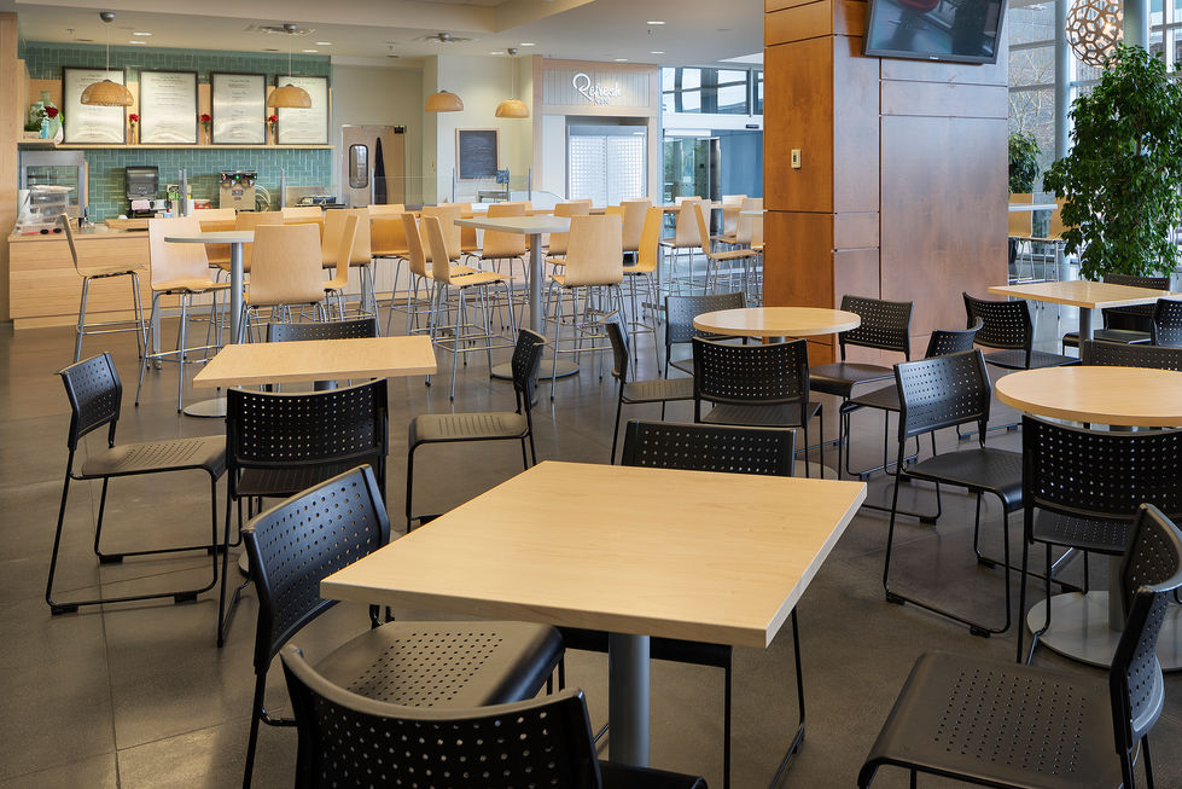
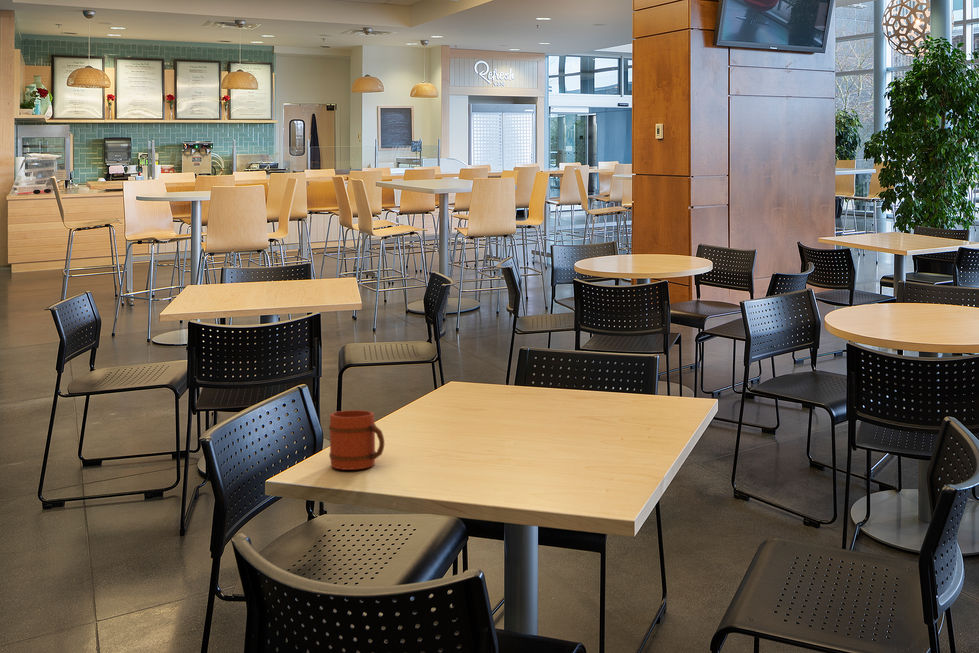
+ mug [328,409,385,471]
